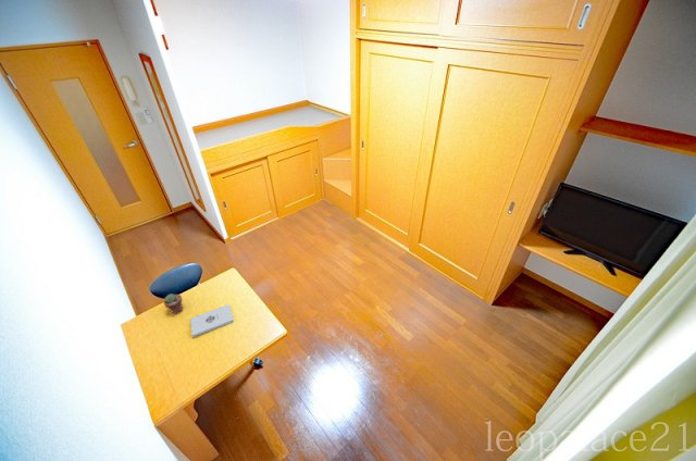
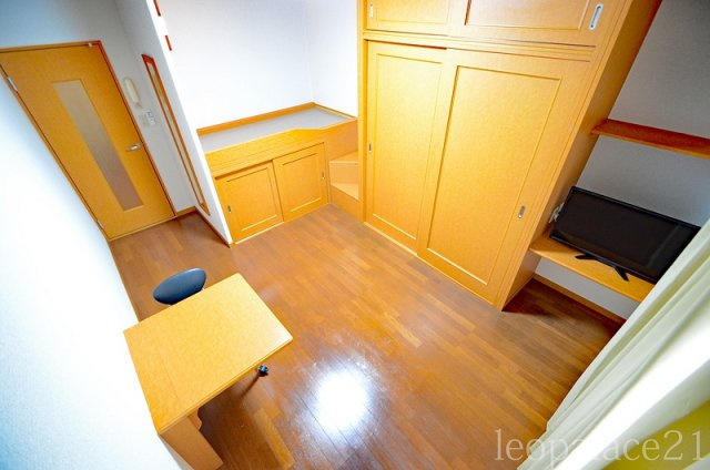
- notepad [189,304,235,338]
- potted succulent [163,292,184,315]
